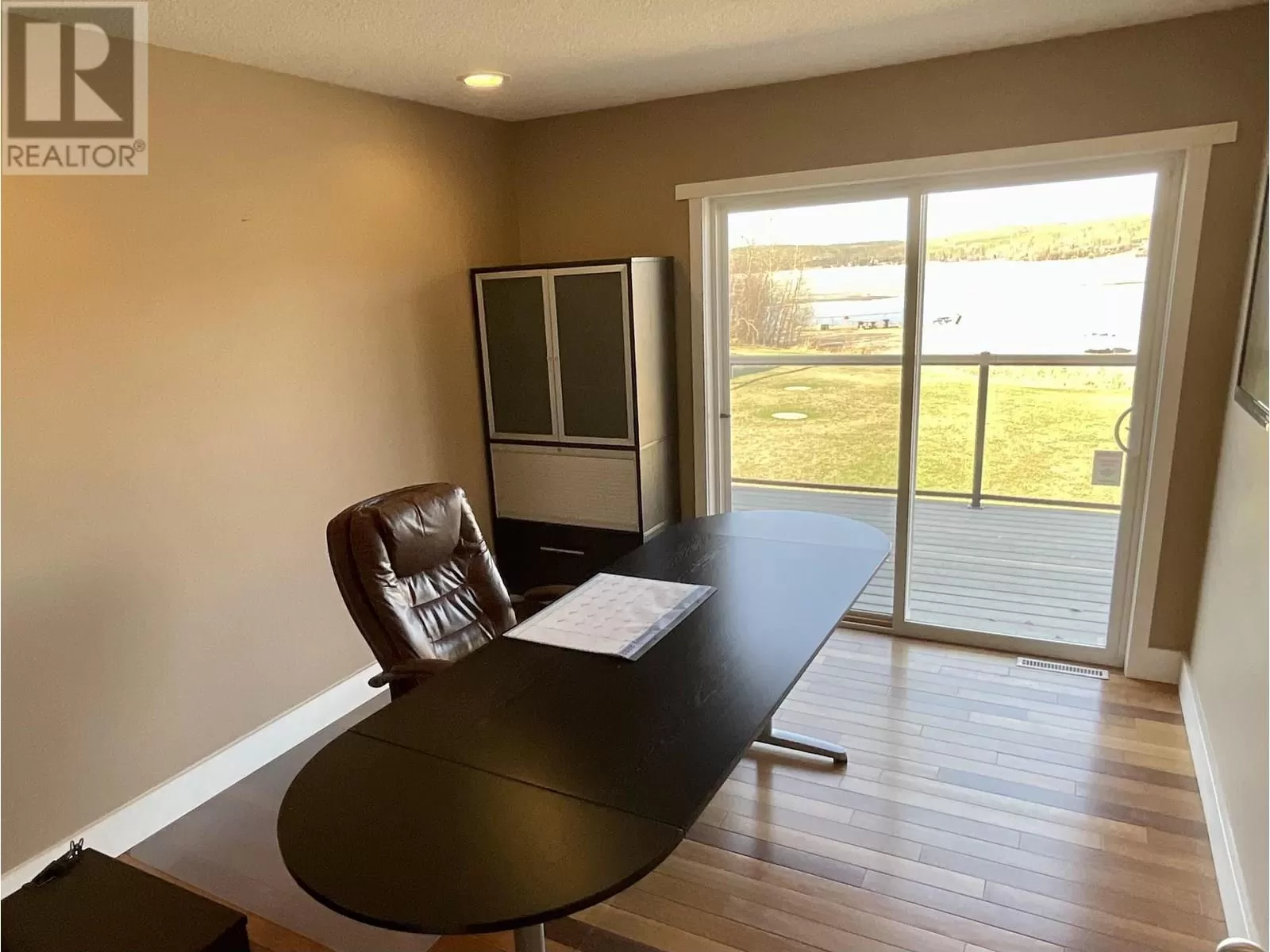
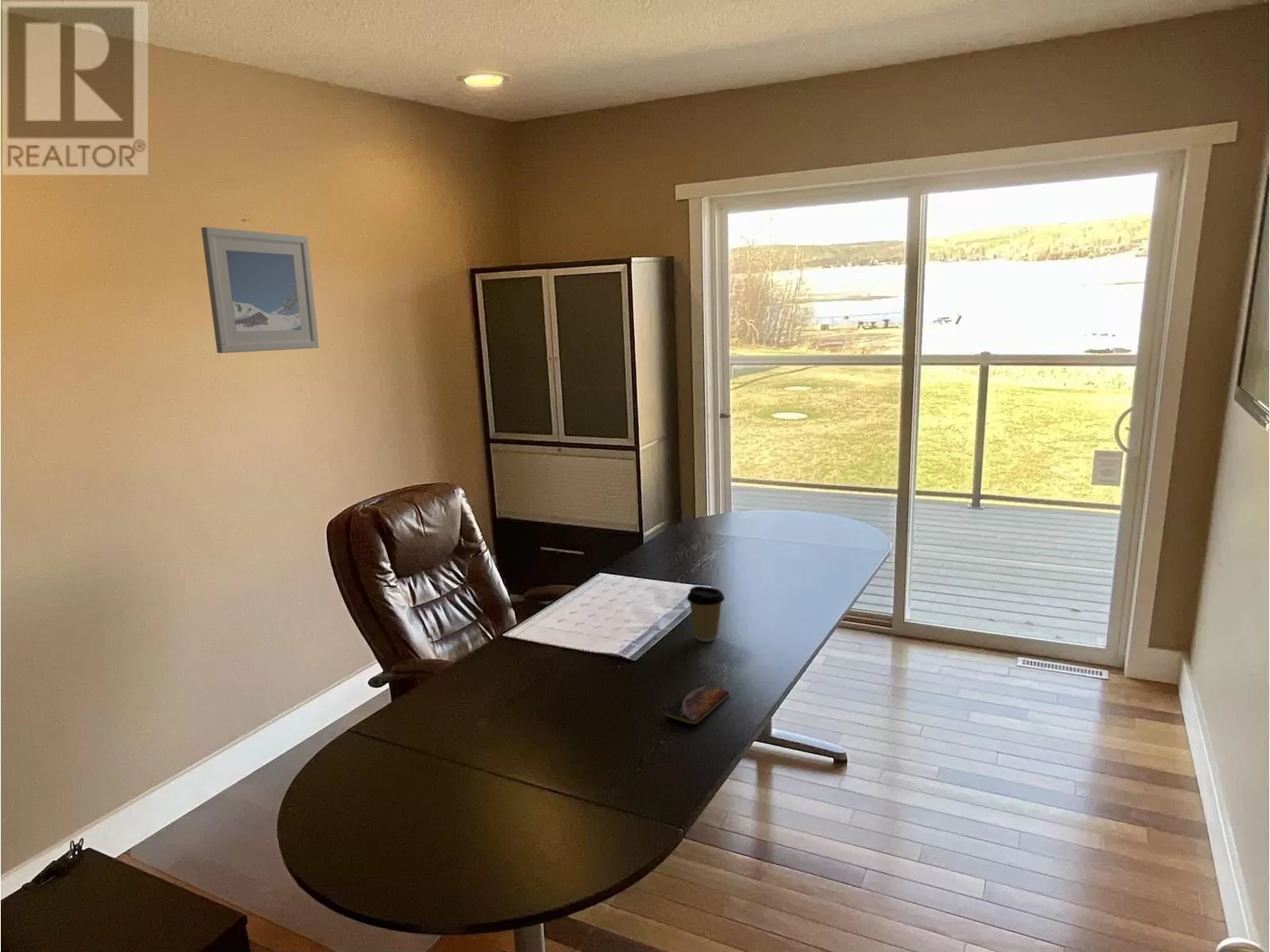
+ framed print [201,226,320,354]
+ coffee cup [686,585,725,643]
+ smartphone [664,684,730,725]
